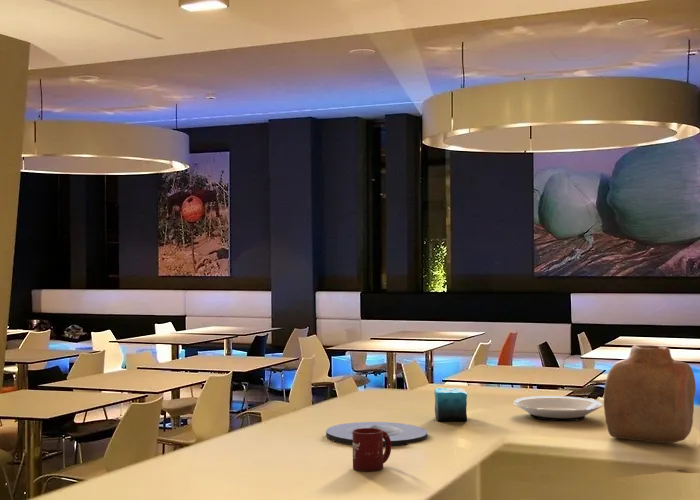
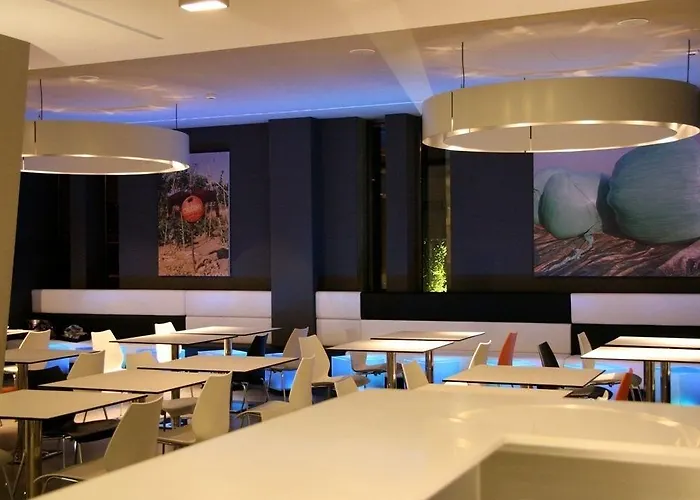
- plate [325,421,428,447]
- plate [512,395,603,422]
- vase [603,344,697,444]
- candle [433,387,468,422]
- cup [352,428,392,472]
